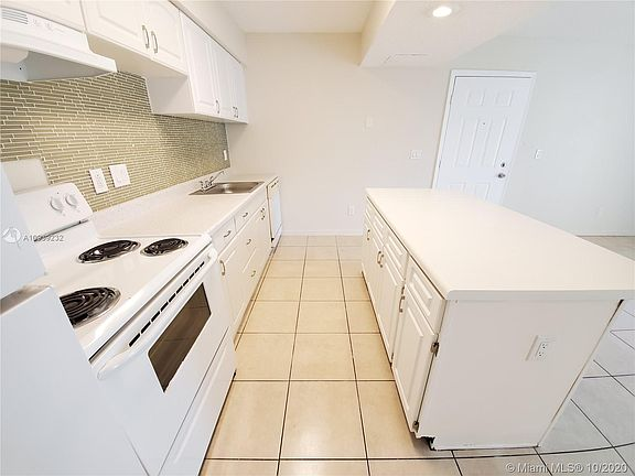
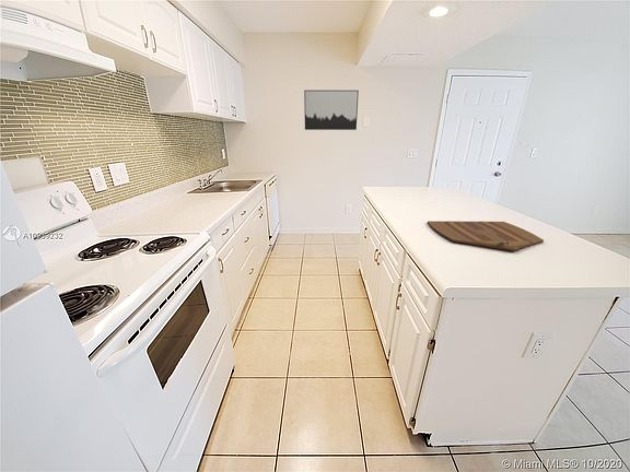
+ wall art [303,90,360,131]
+ cutting board [427,220,545,252]
